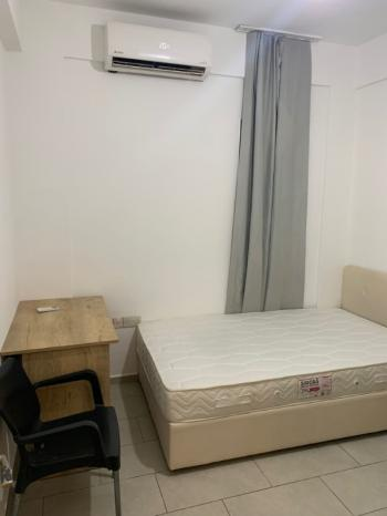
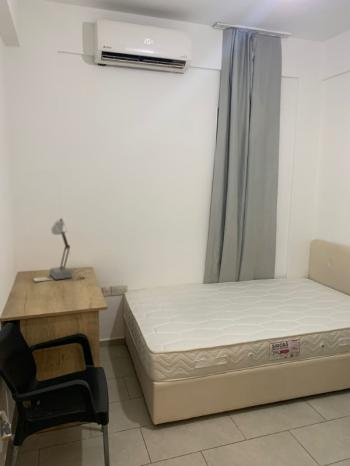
+ desk lamp [48,217,85,281]
